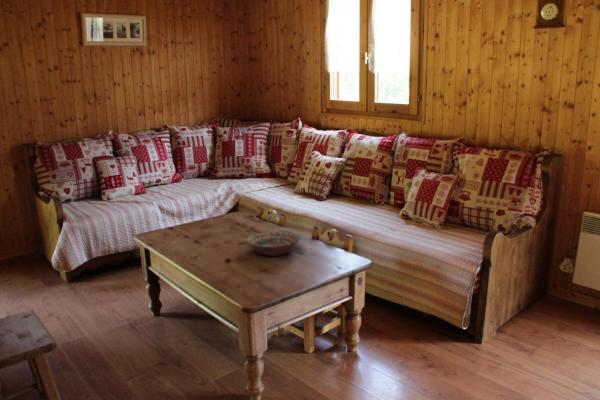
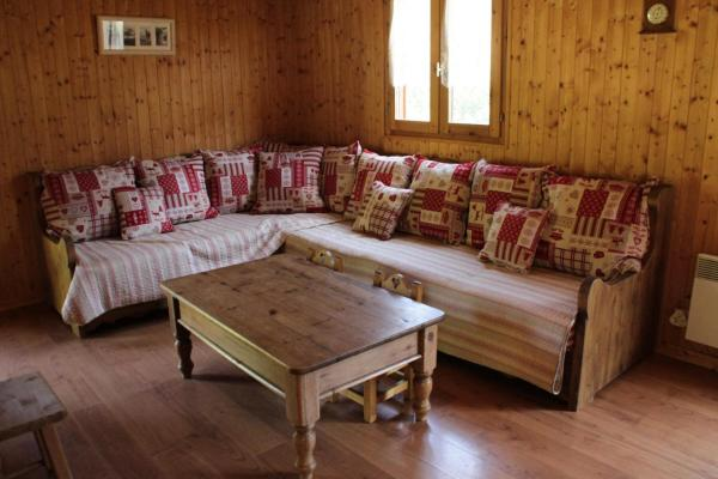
- decorative bowl [245,231,301,257]
